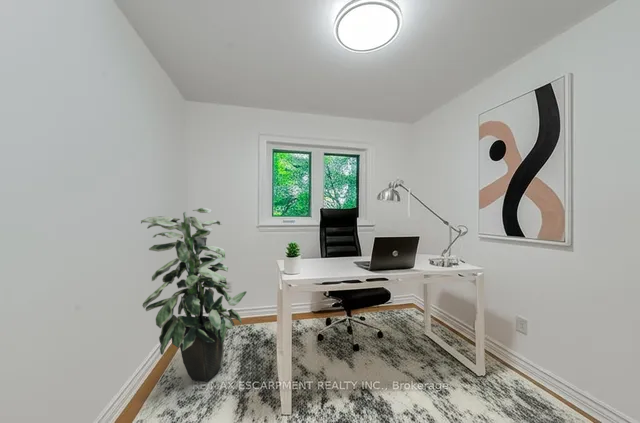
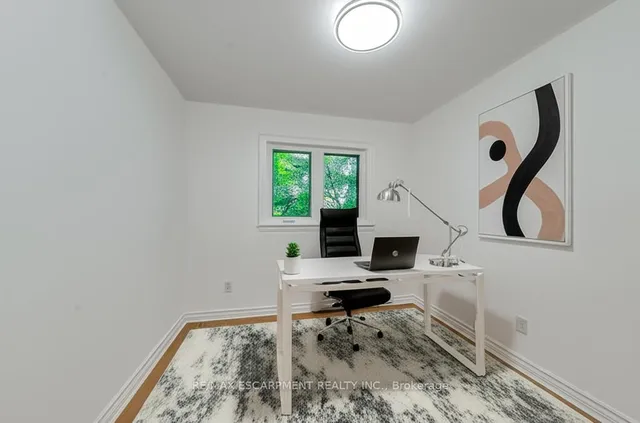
- indoor plant [140,207,247,382]
